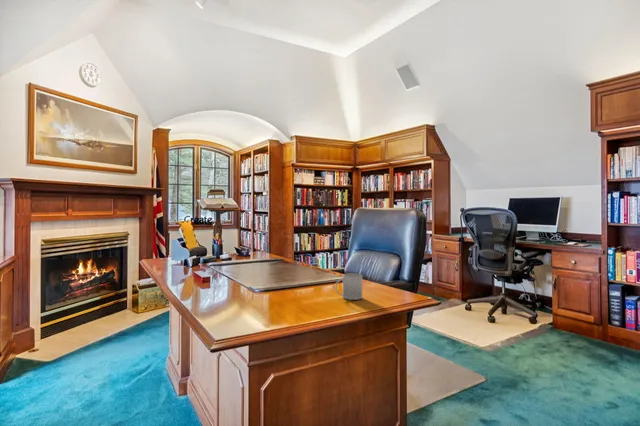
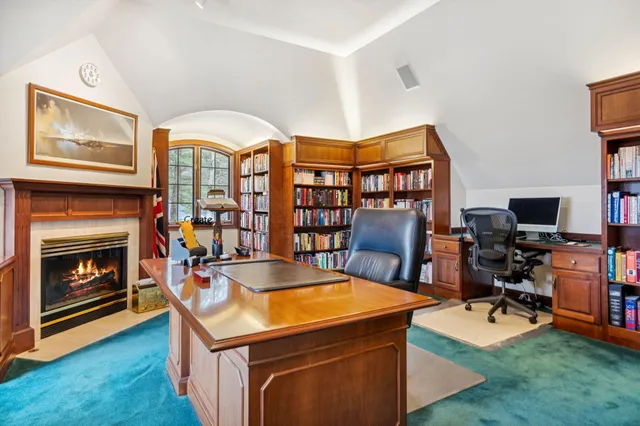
- mug [334,272,363,301]
